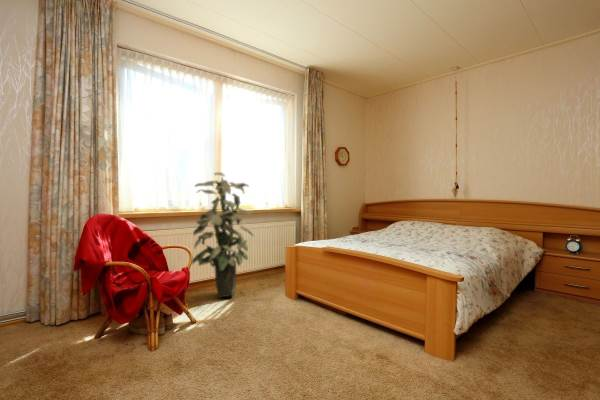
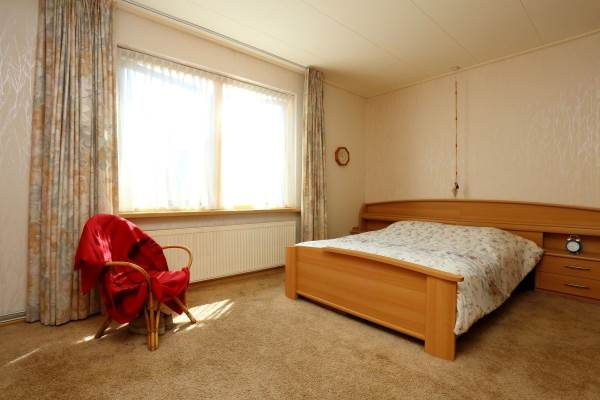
- indoor plant [191,171,255,298]
